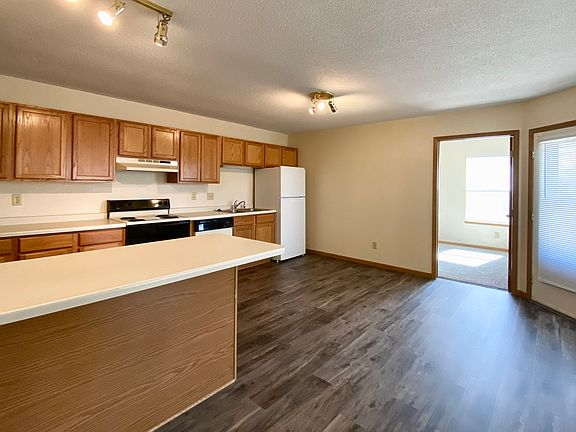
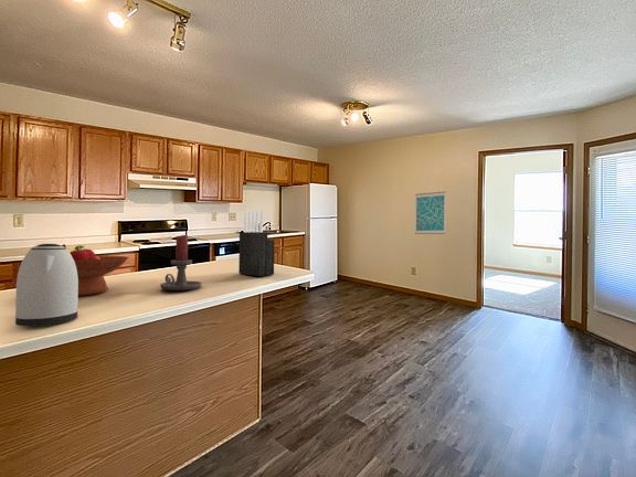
+ fruit bowl [61,244,130,296]
+ kettle [14,243,80,327]
+ knife block [237,210,275,277]
+ candle holder [159,234,203,292]
+ wall art [414,190,447,235]
